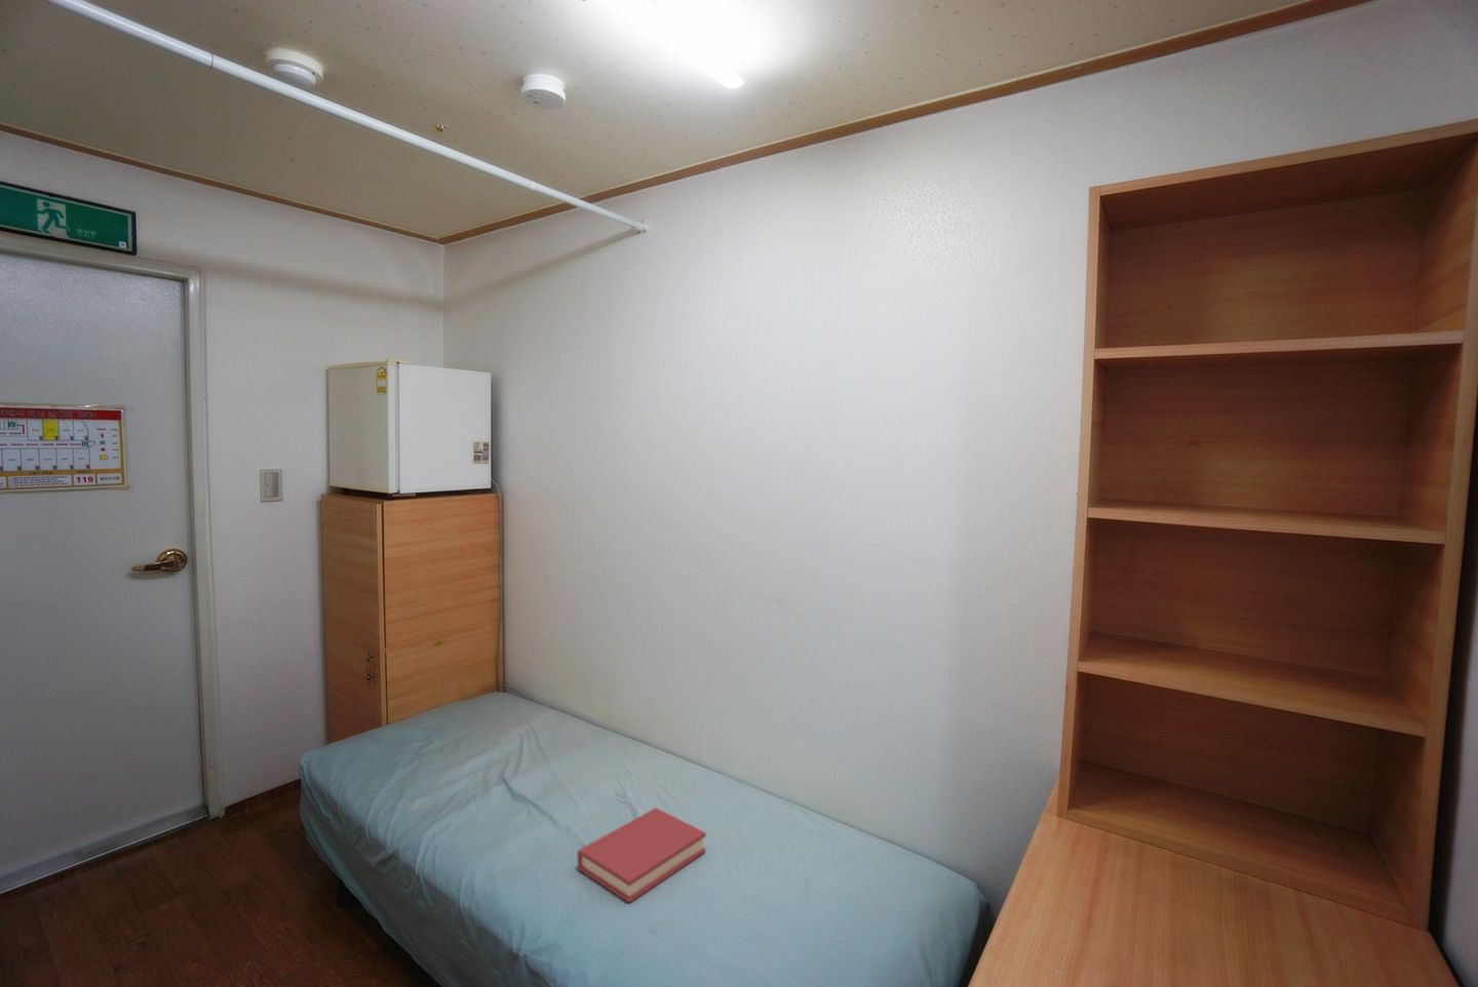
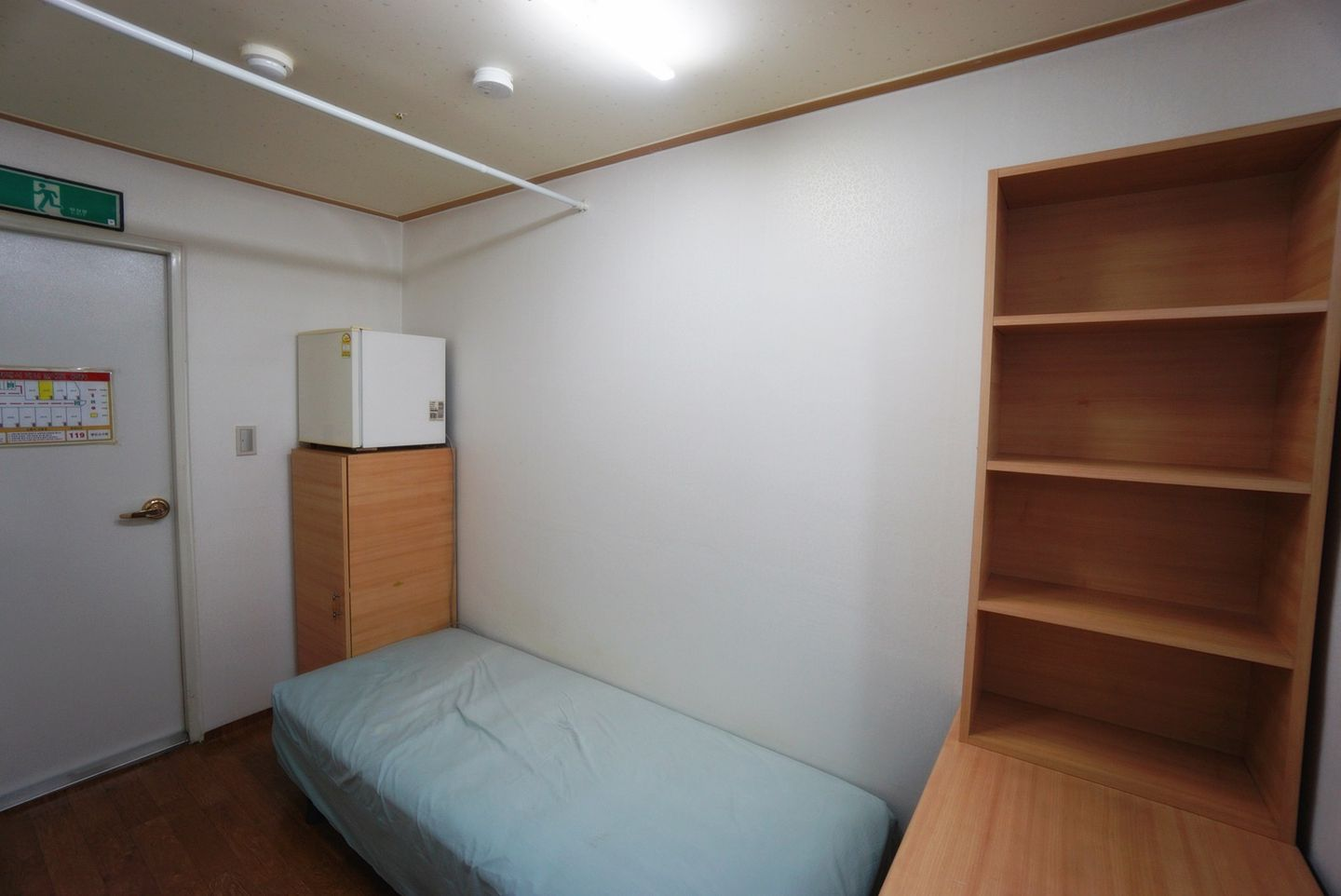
- hardback book [576,806,708,904]
